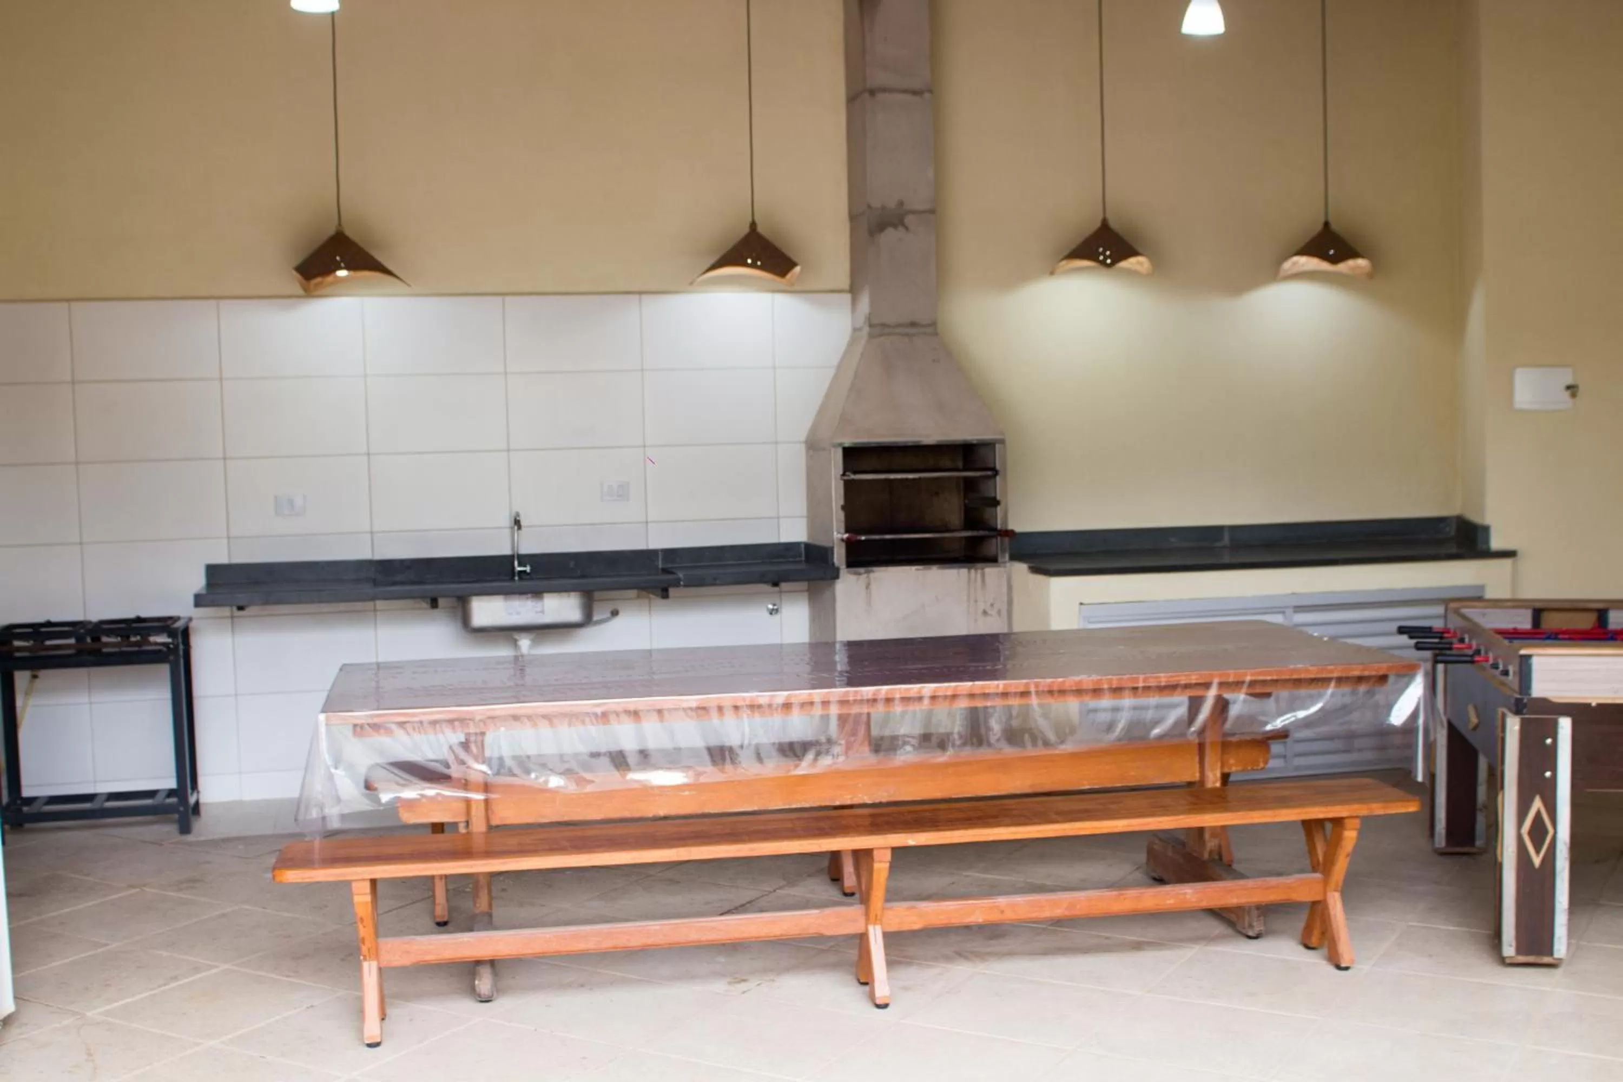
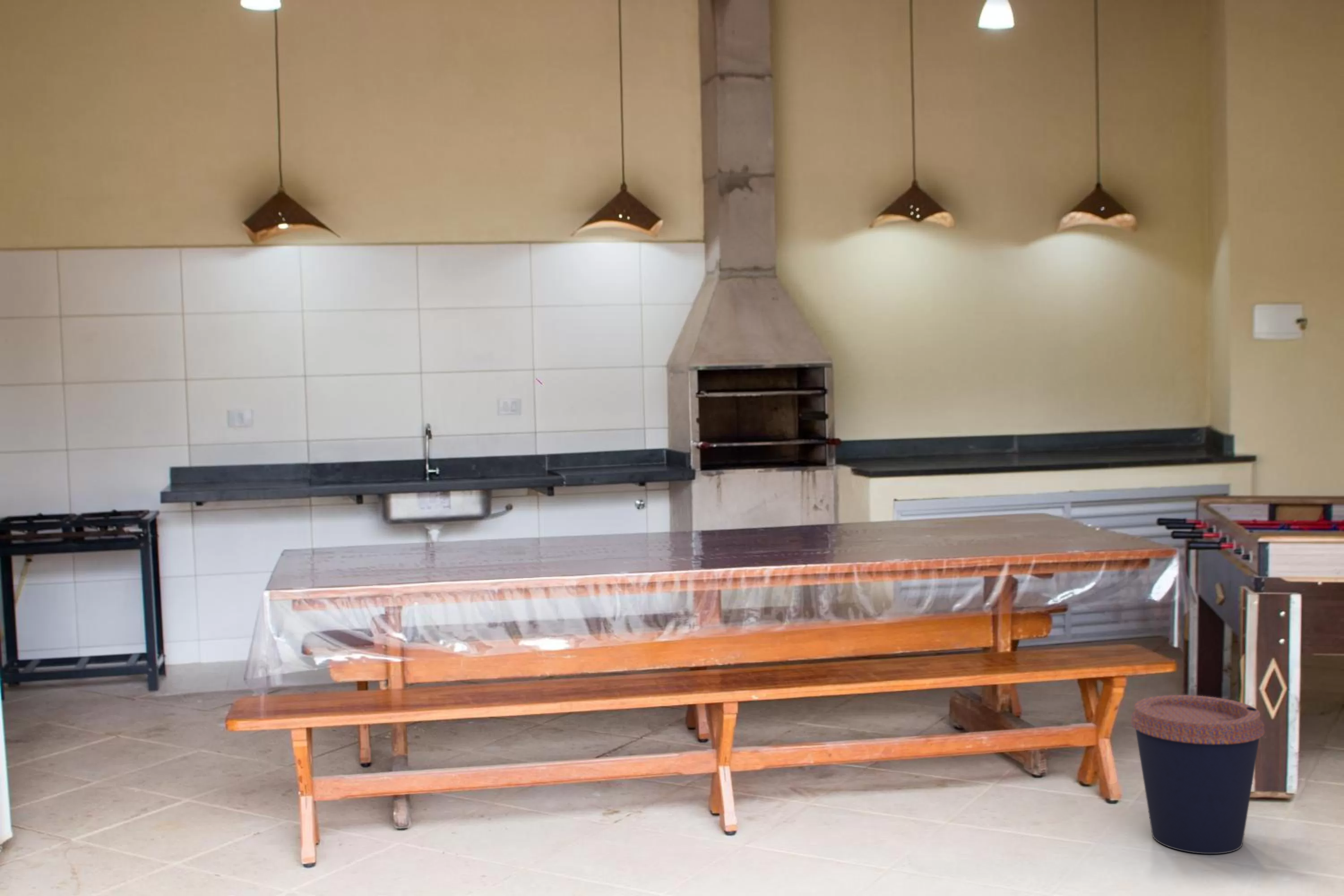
+ coffee cup [1130,694,1265,854]
